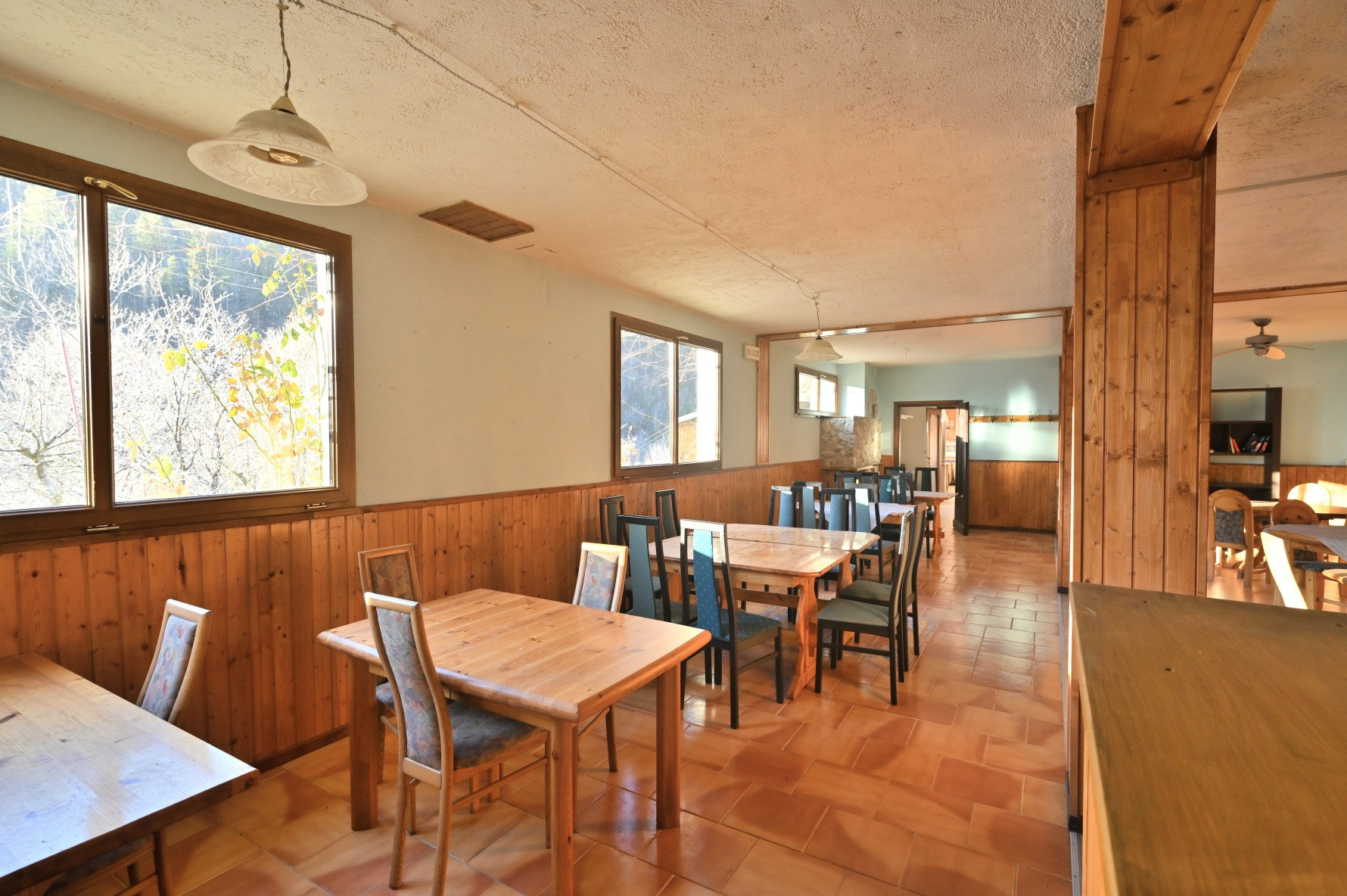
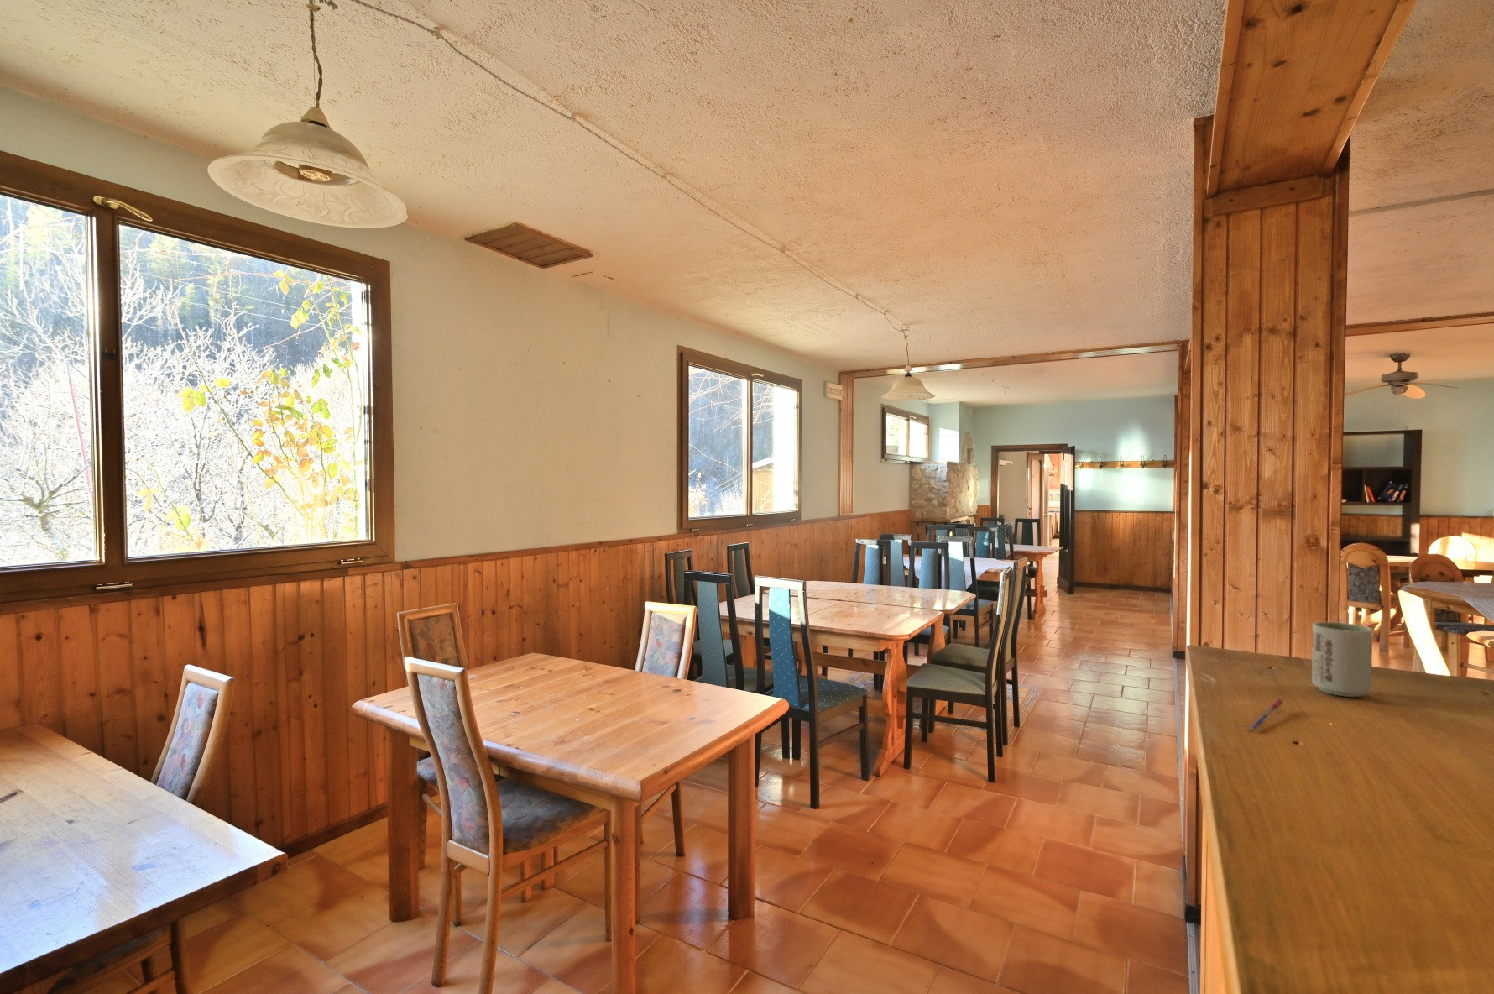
+ pen [1247,699,1284,732]
+ cup [1311,621,1373,698]
